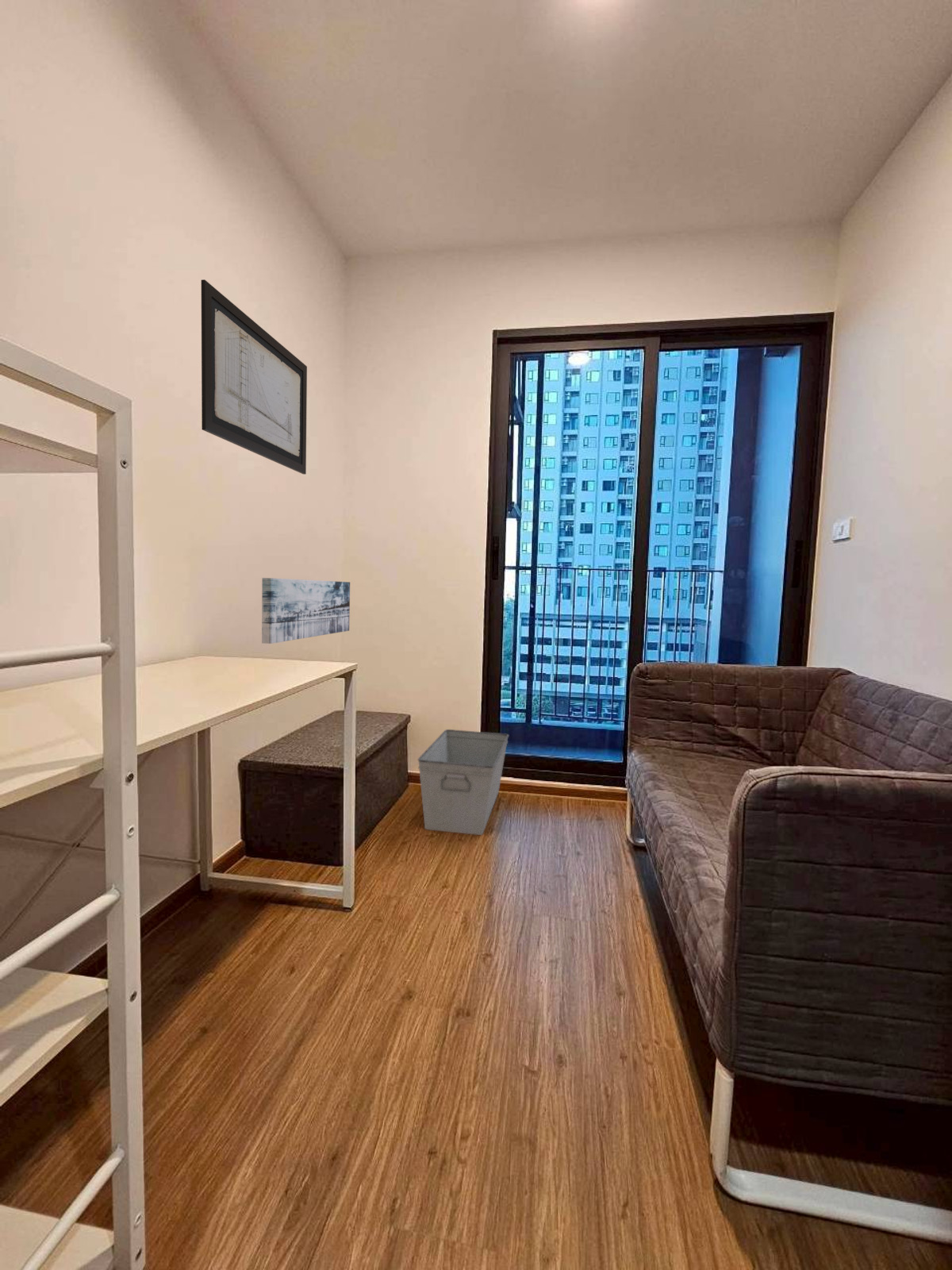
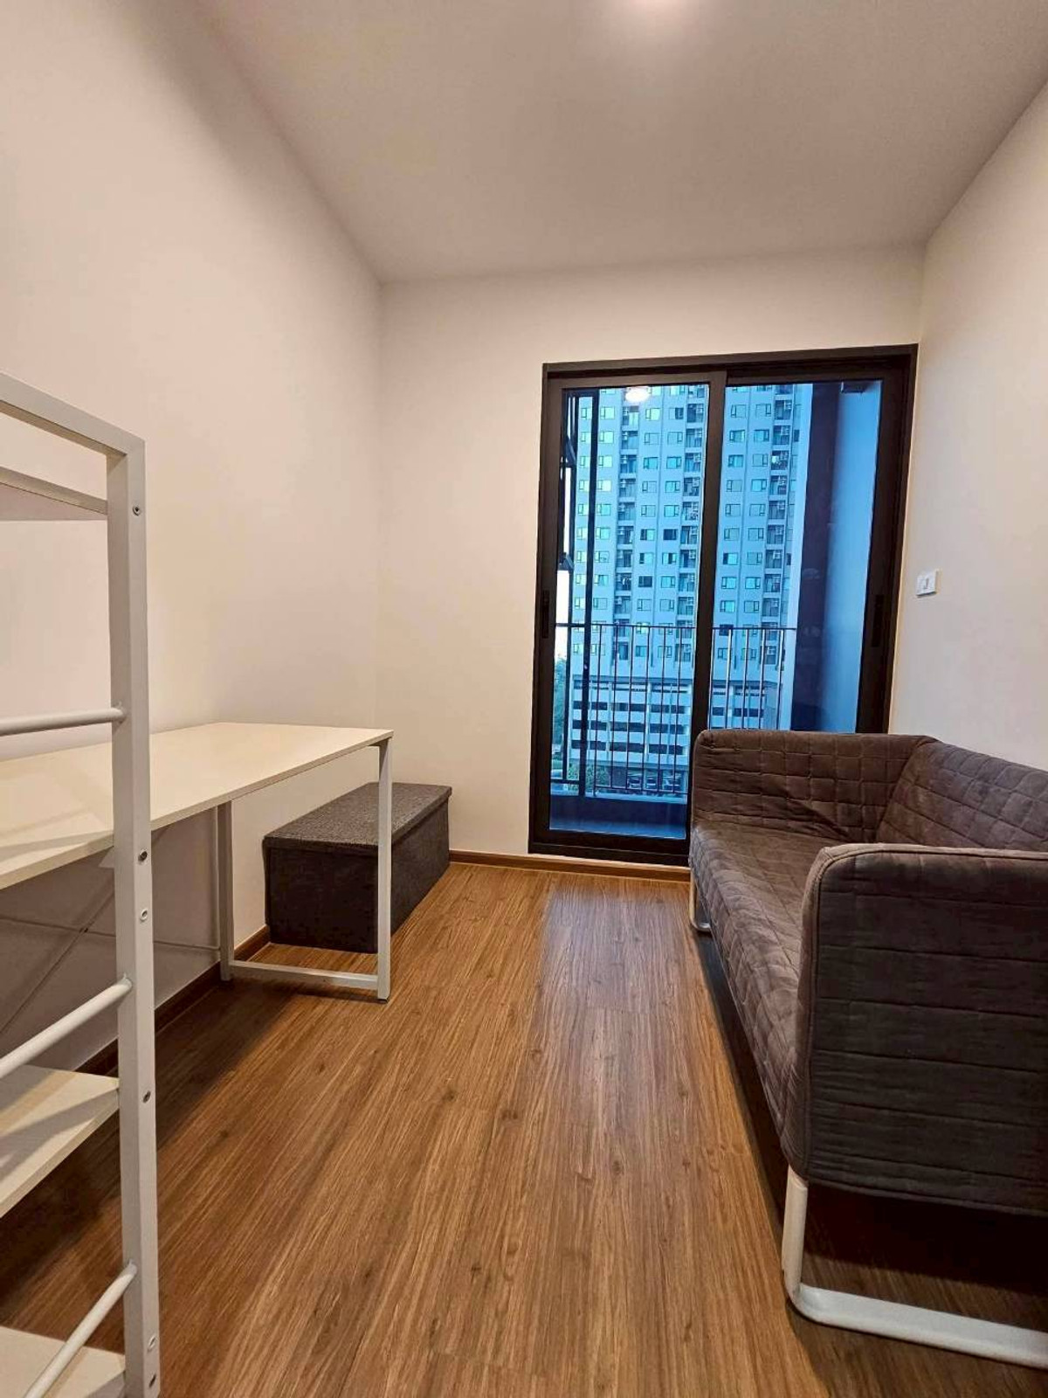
- wall art [201,279,308,475]
- storage bin [417,729,509,836]
- wall art [261,577,351,645]
